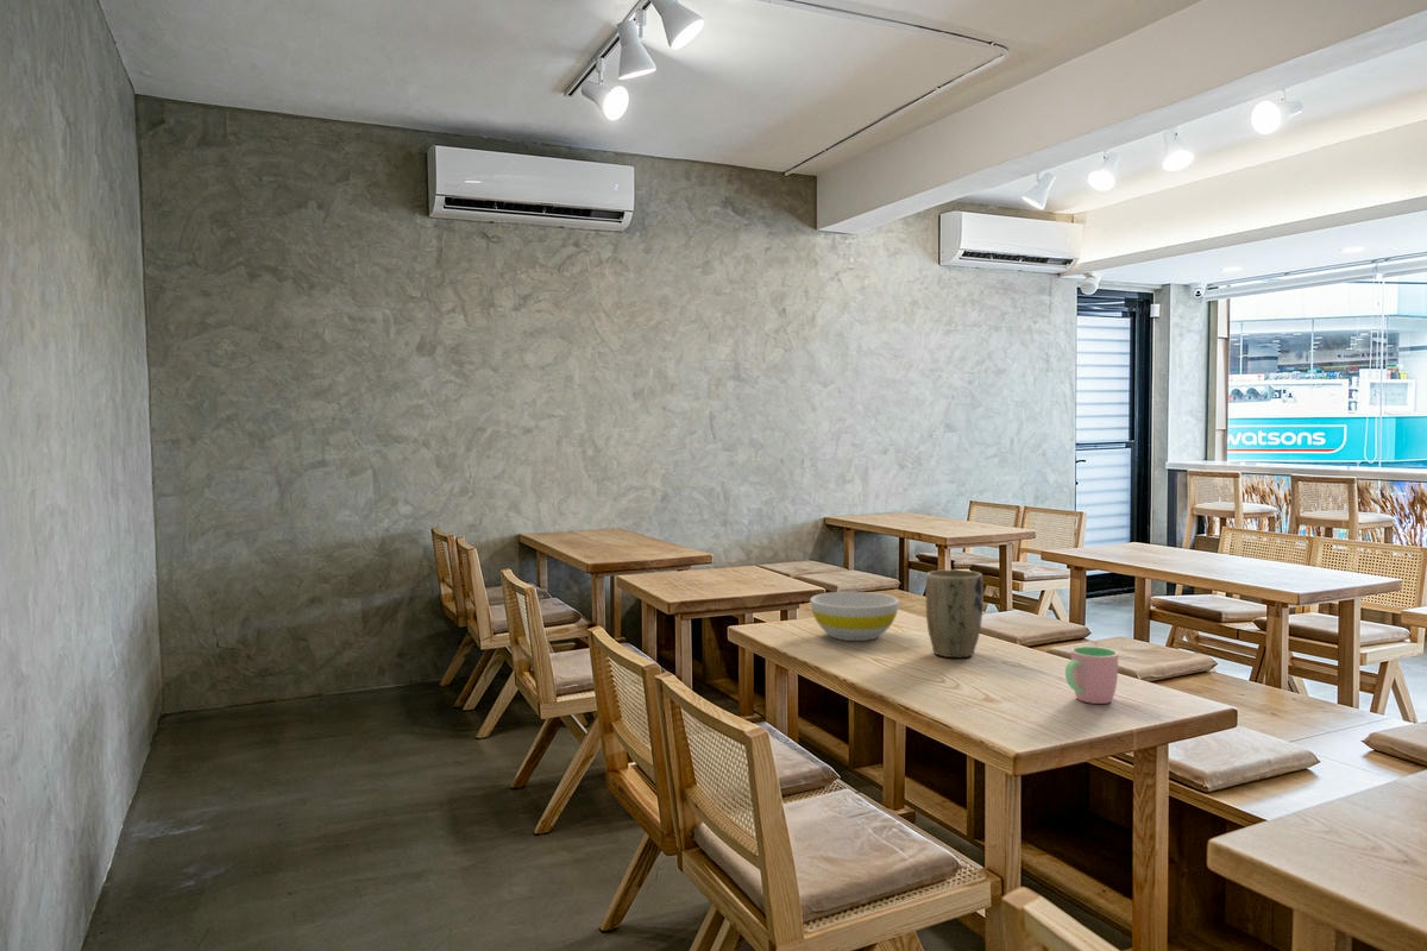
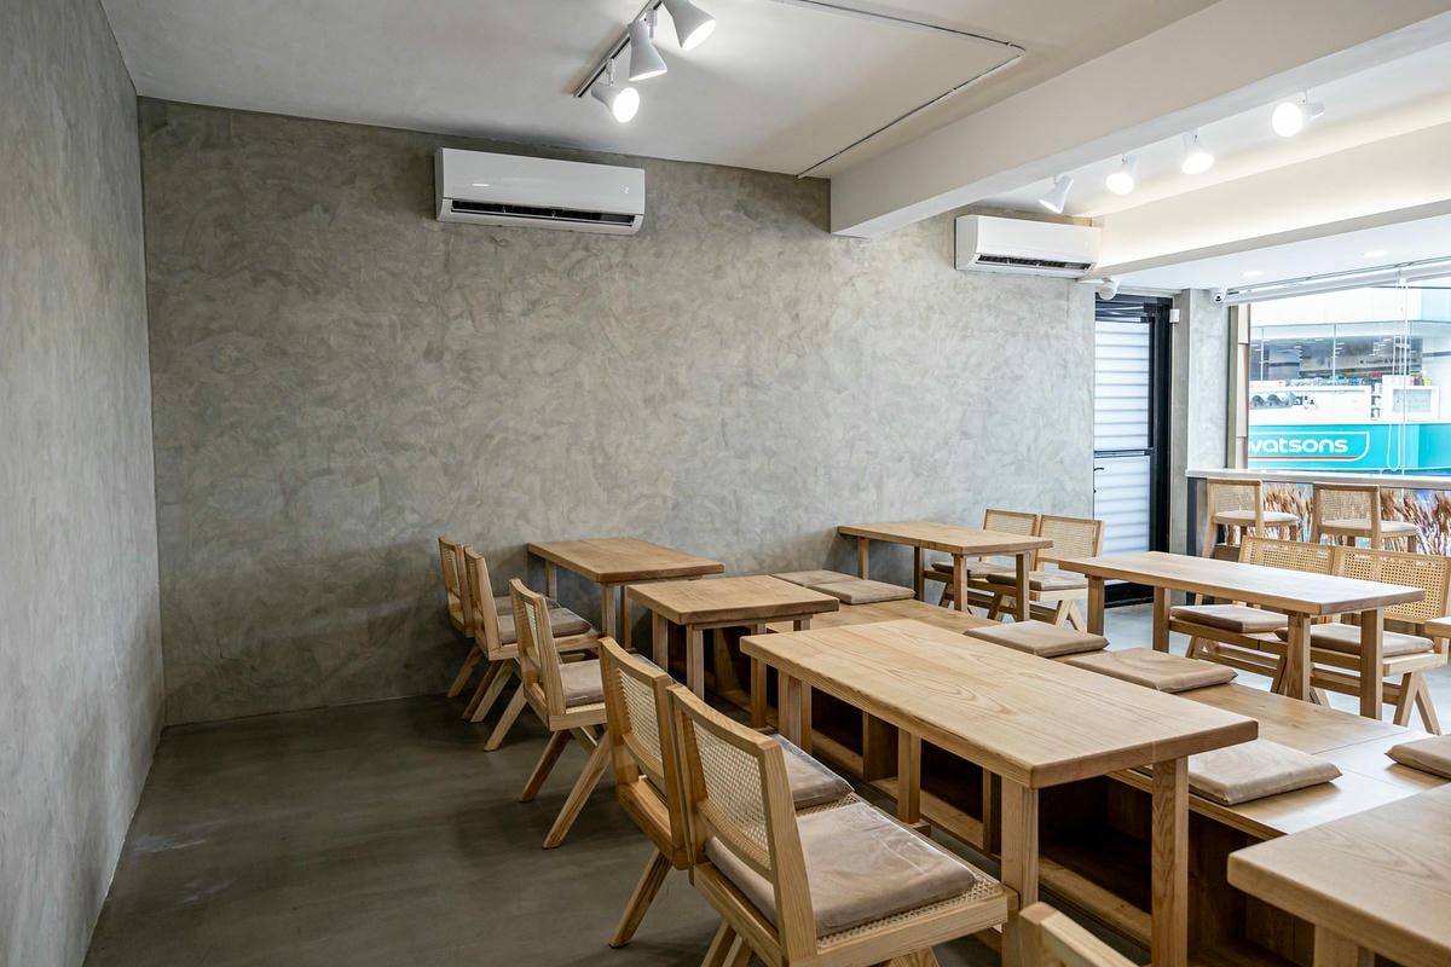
- bowl [809,591,900,642]
- cup [1064,645,1119,705]
- plant pot [925,568,985,659]
